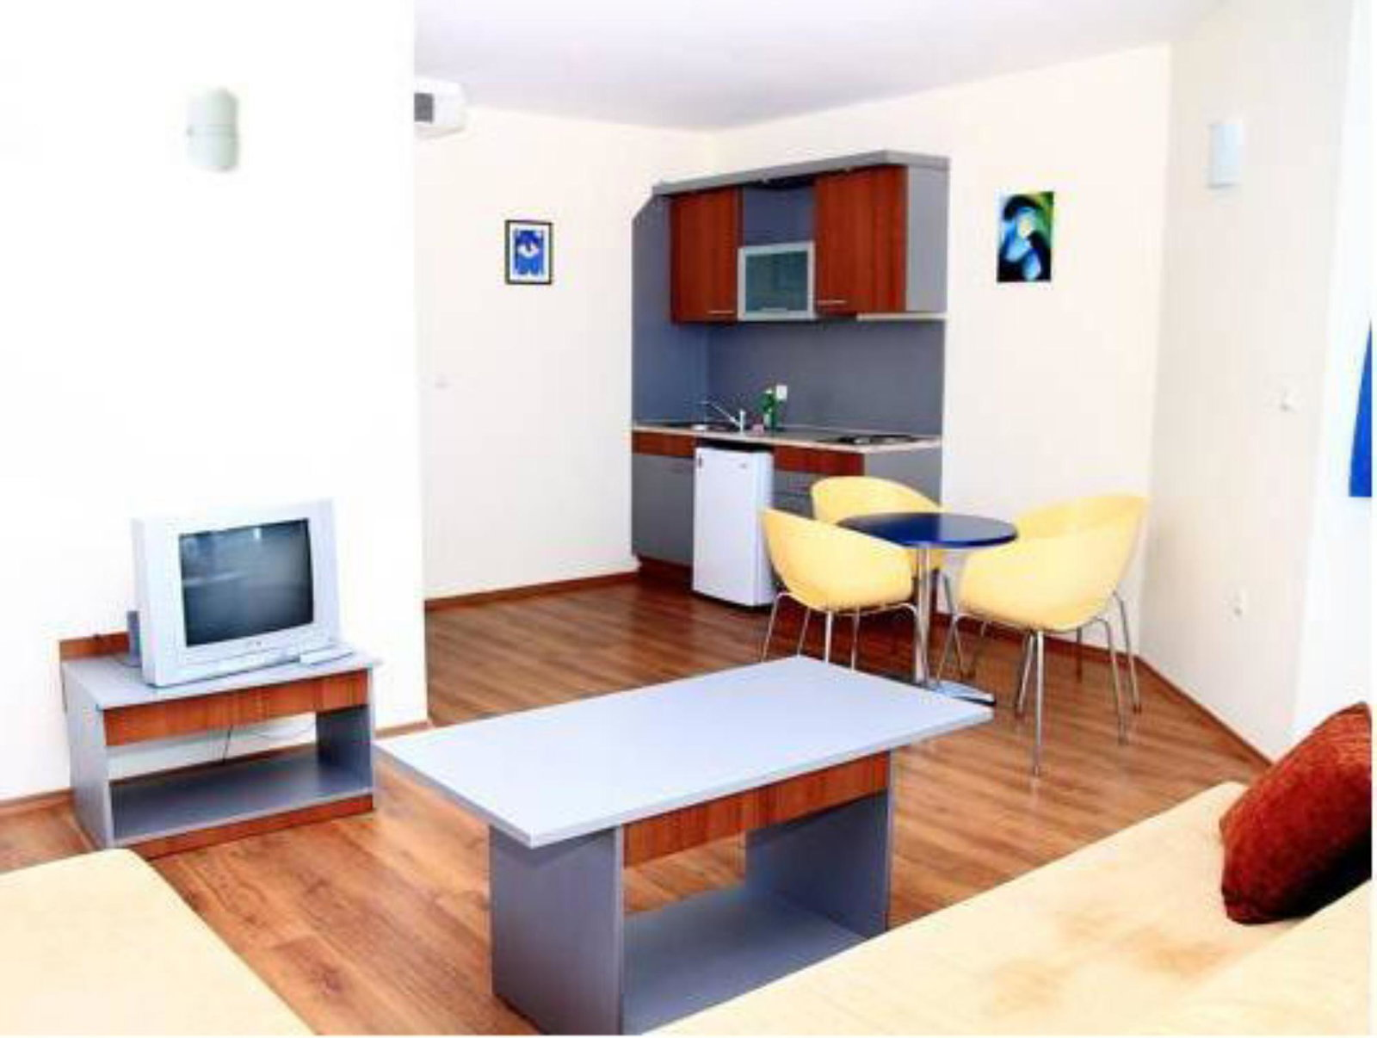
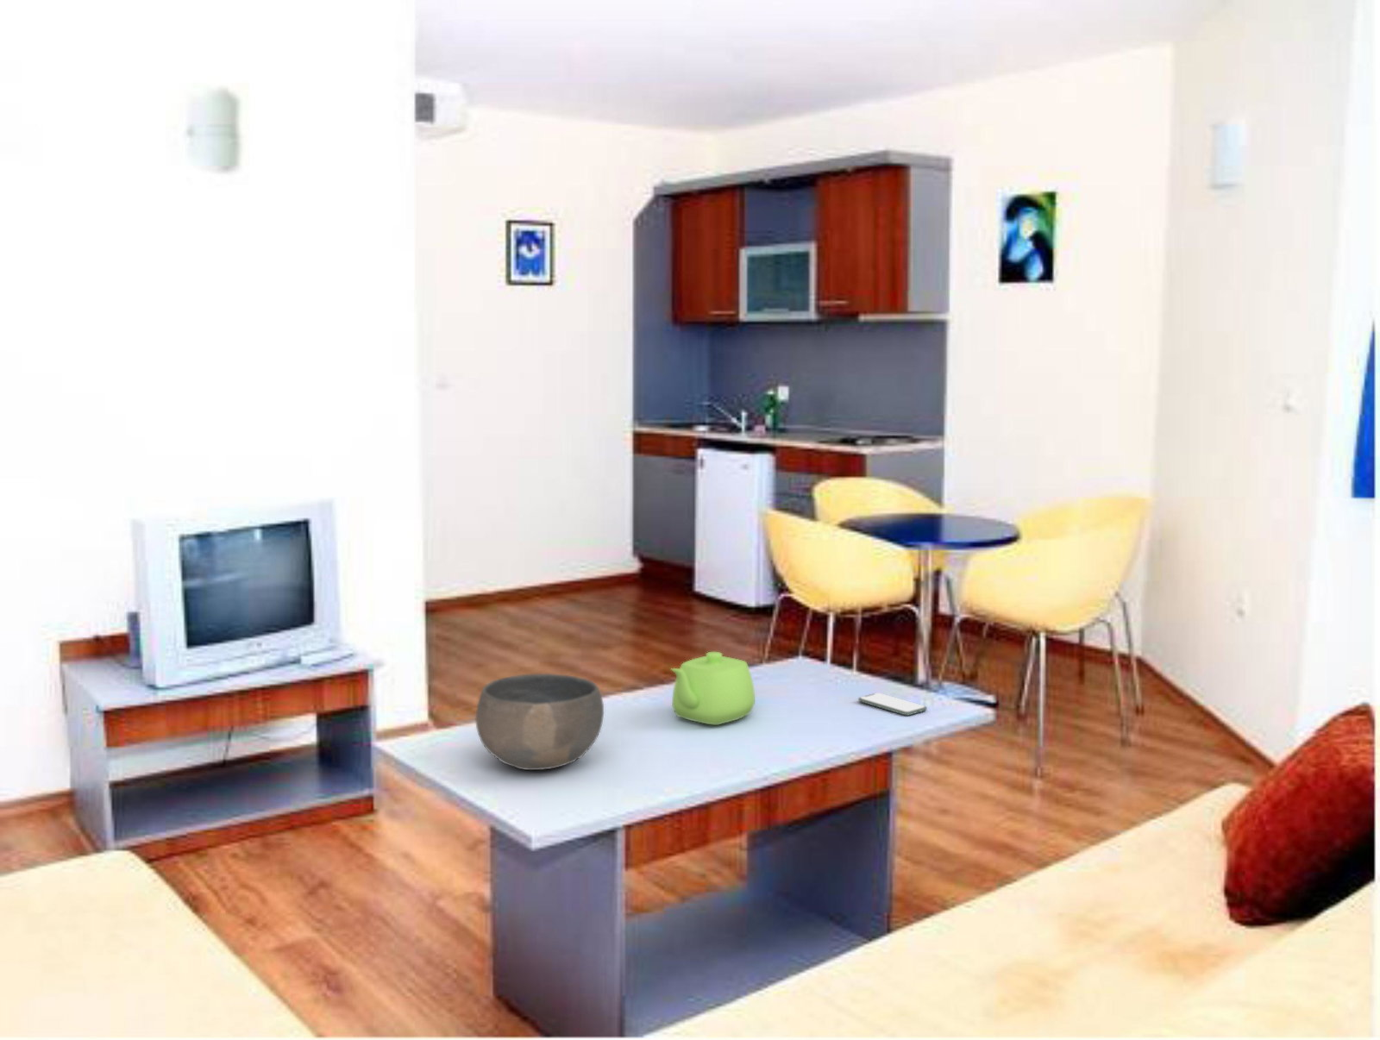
+ teapot [670,651,755,726]
+ smartphone [858,693,928,717]
+ bowl [475,673,604,771]
